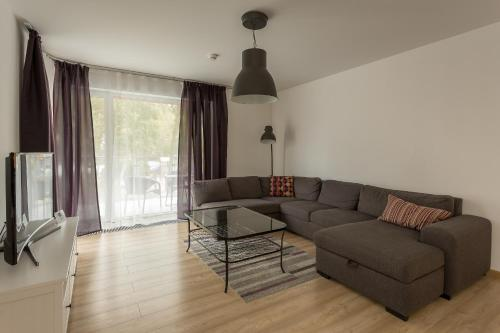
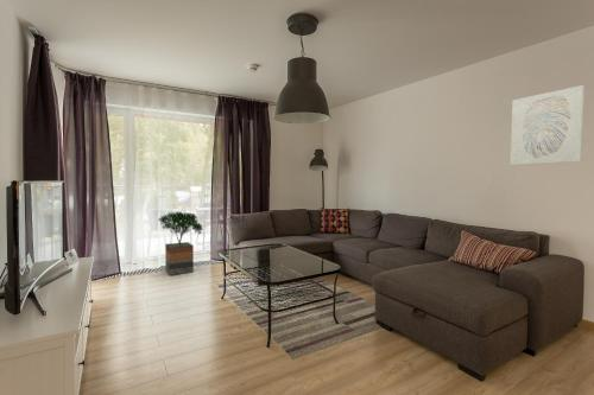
+ wall art [510,84,586,166]
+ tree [157,211,203,276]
